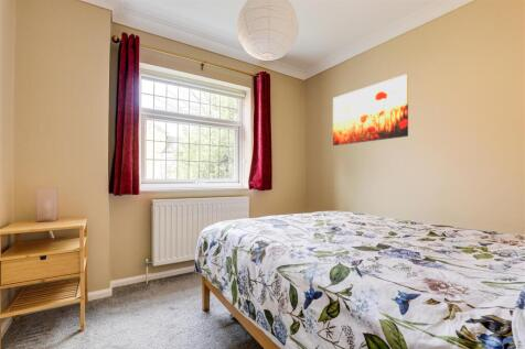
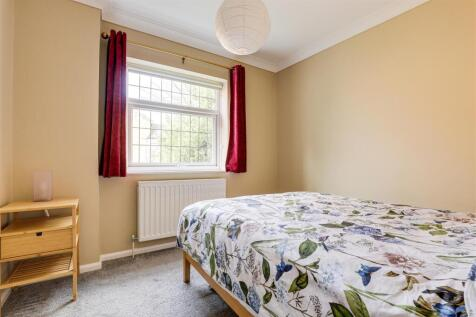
- wall art [332,73,409,146]
